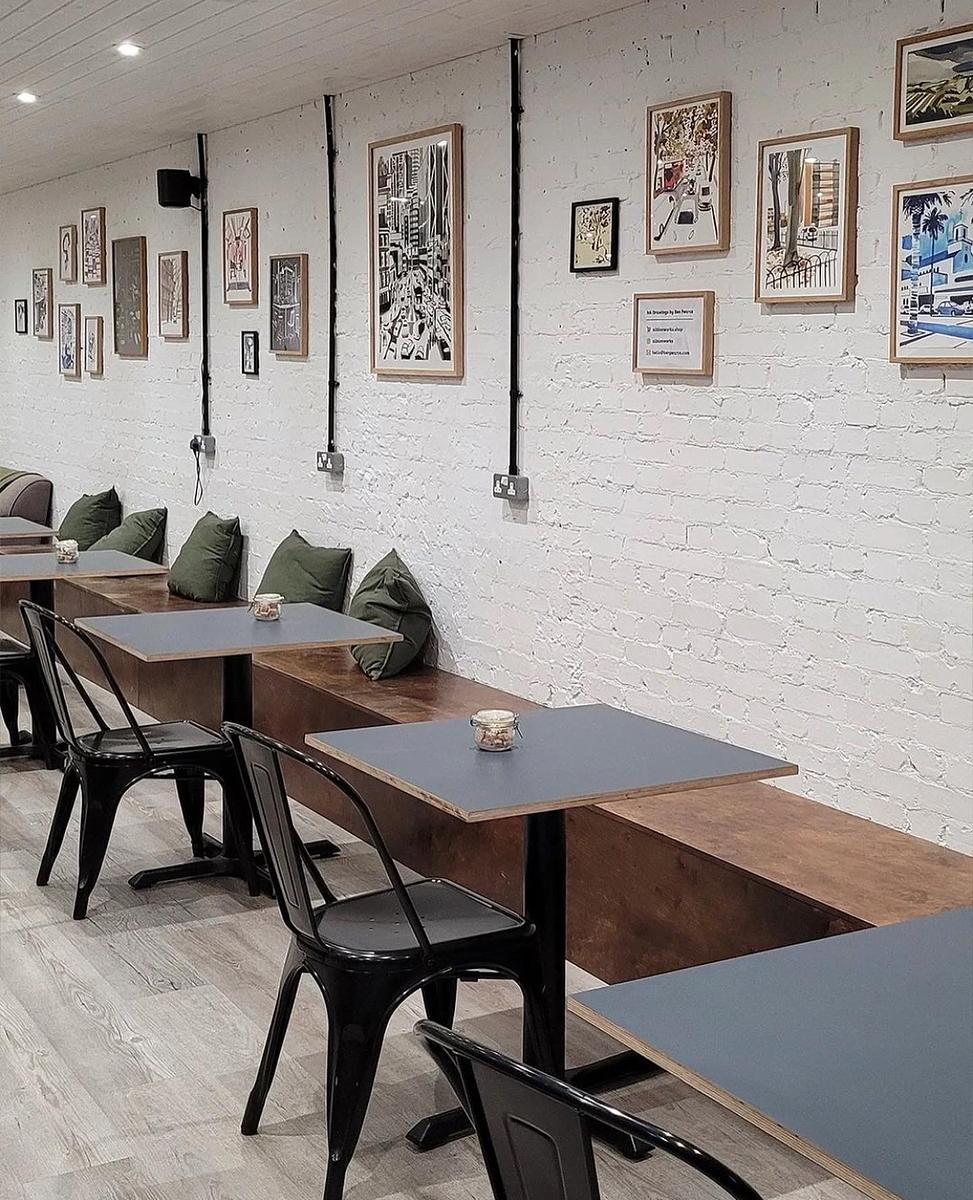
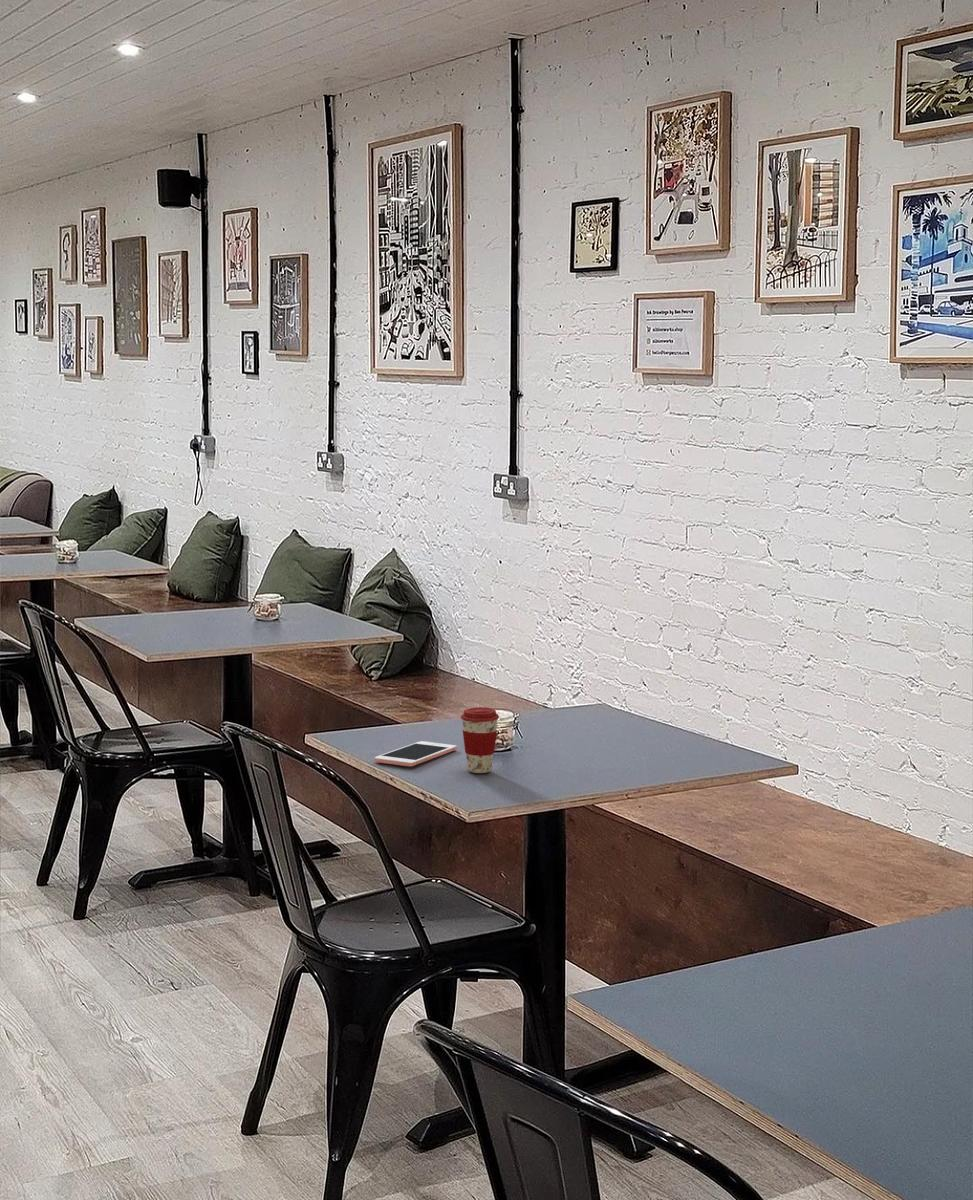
+ cell phone [374,740,458,767]
+ coffee cup [460,706,500,774]
